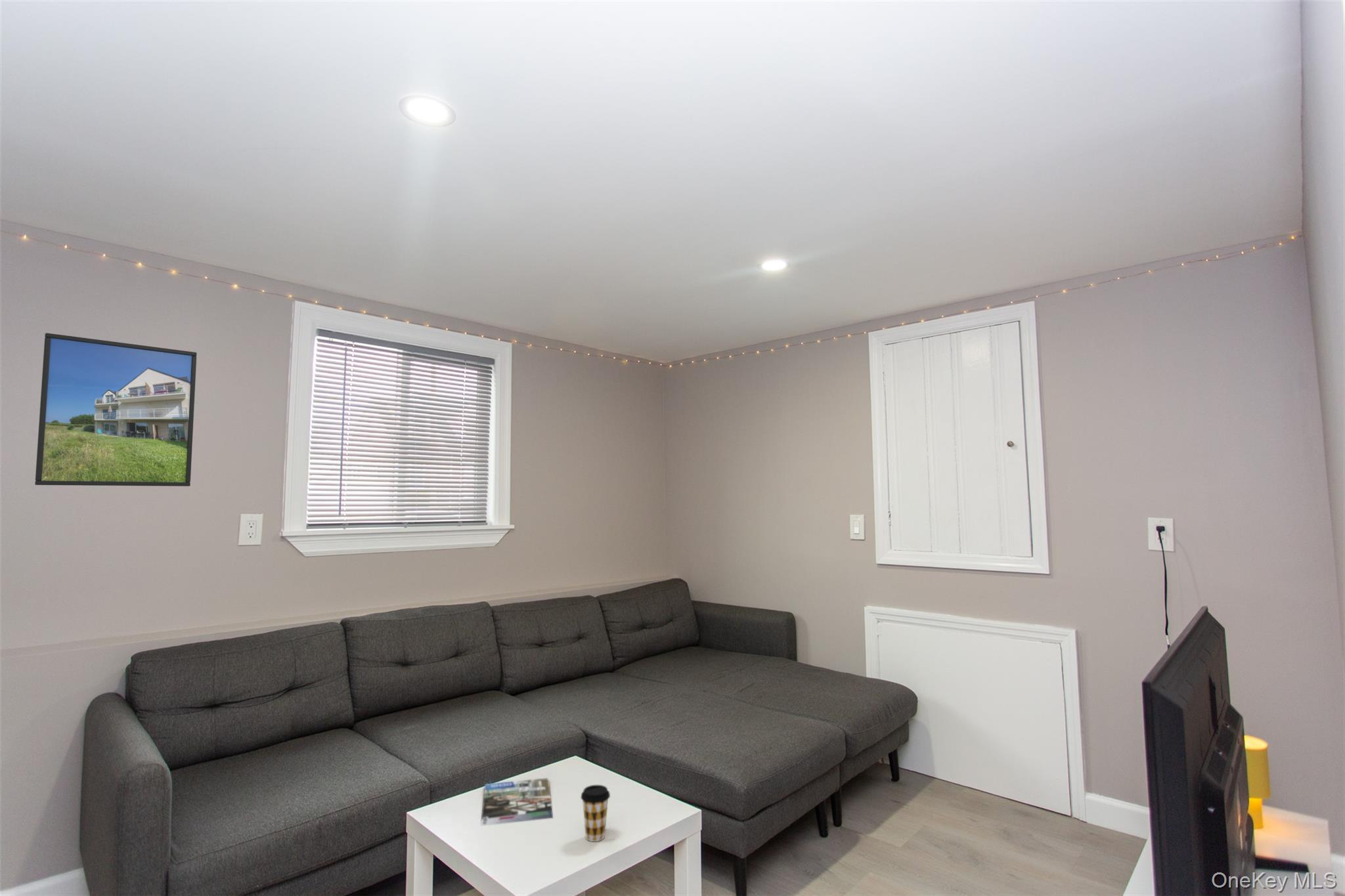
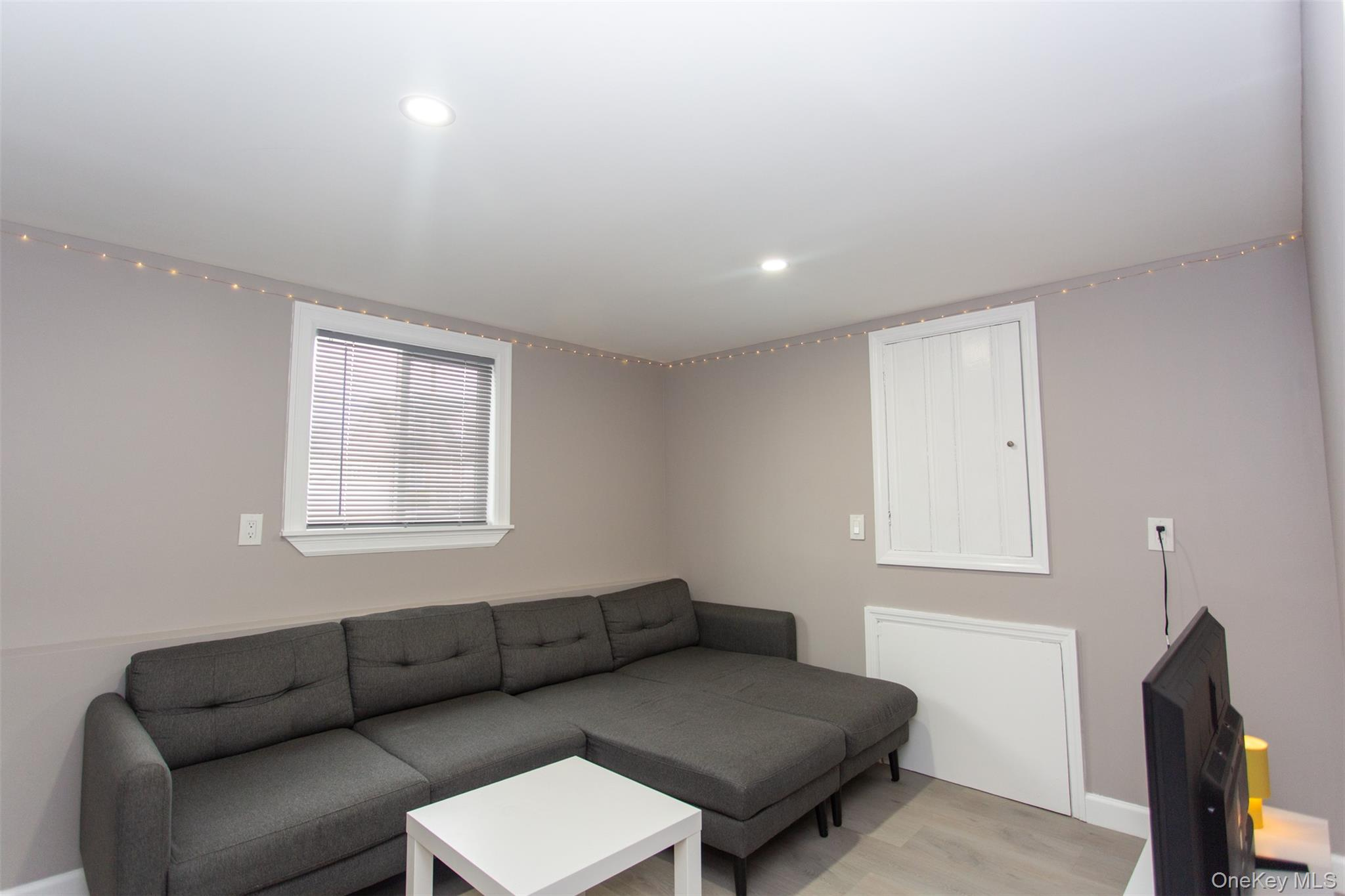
- coffee cup [580,784,611,842]
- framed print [34,332,198,487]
- magazine [480,777,554,827]
